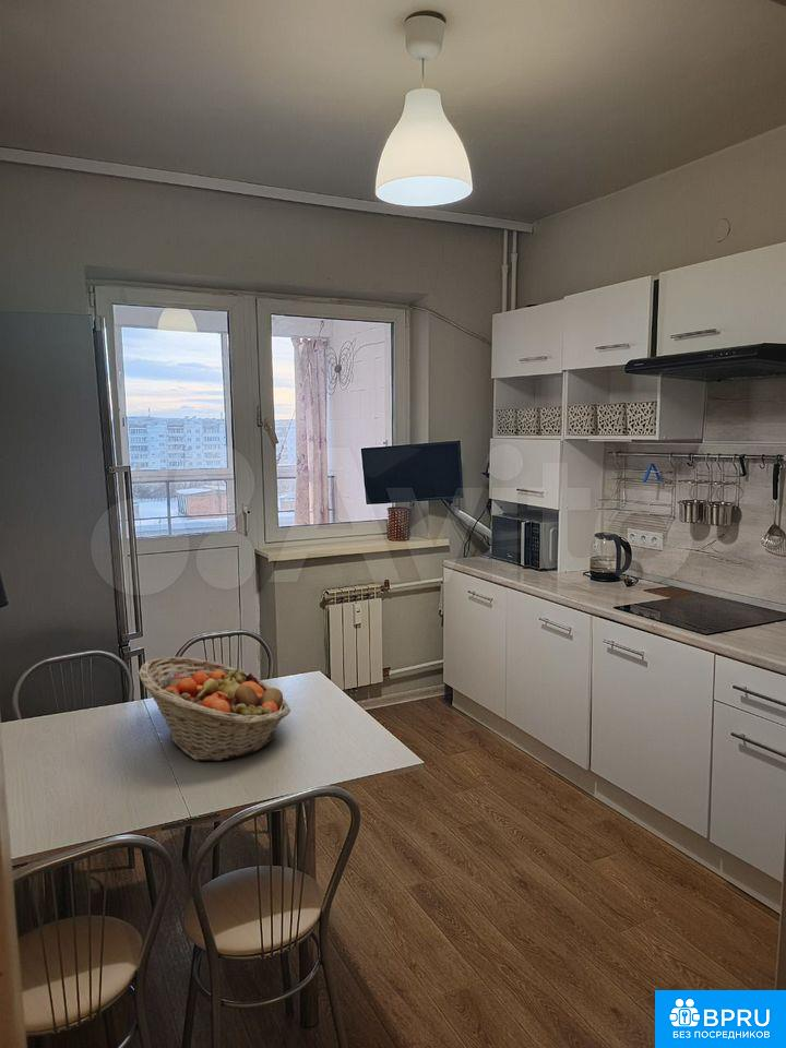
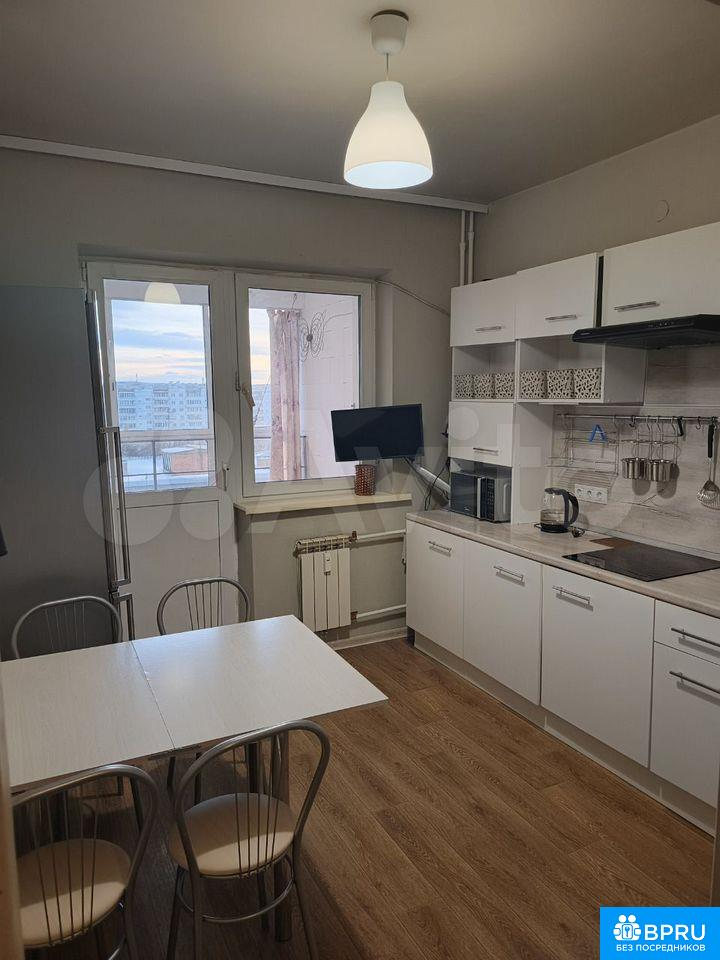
- fruit basket [136,656,291,762]
